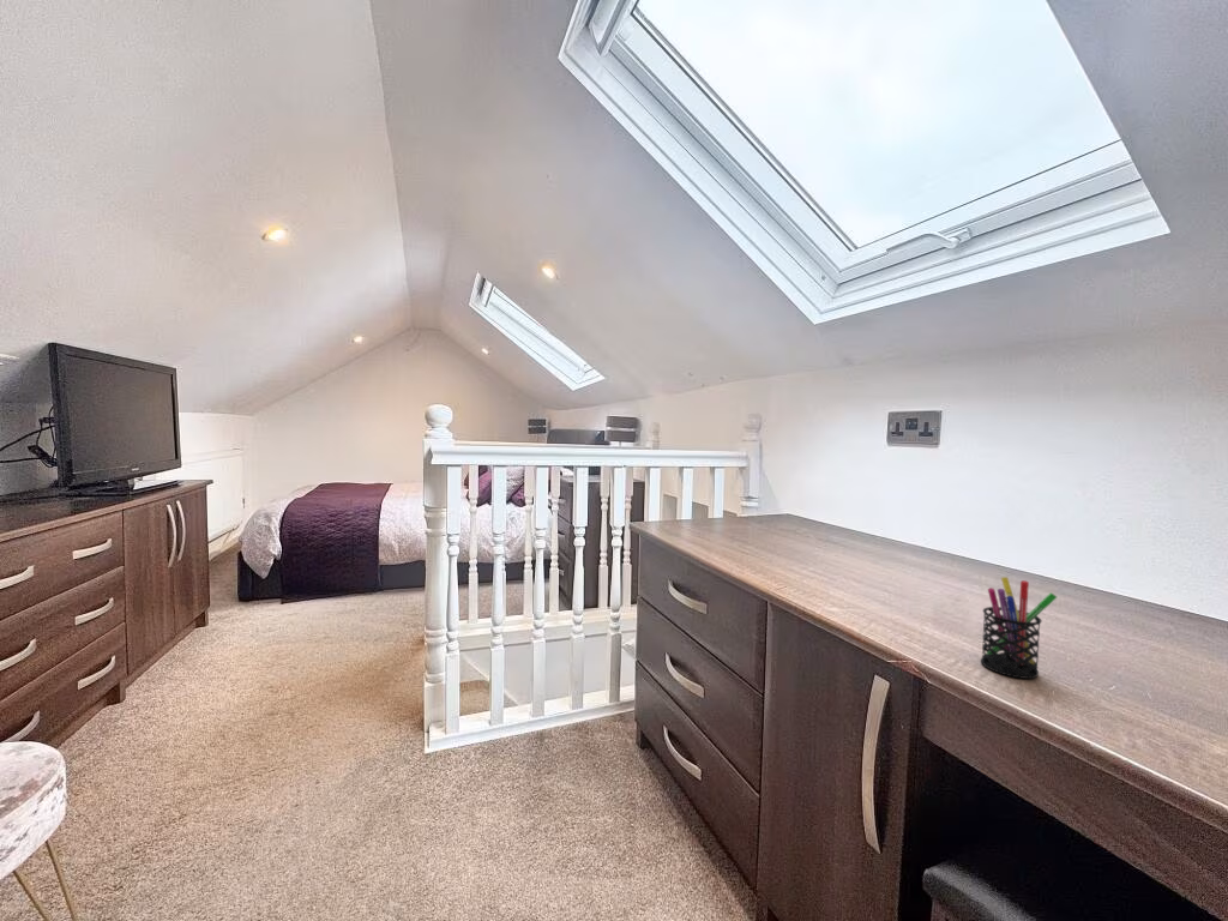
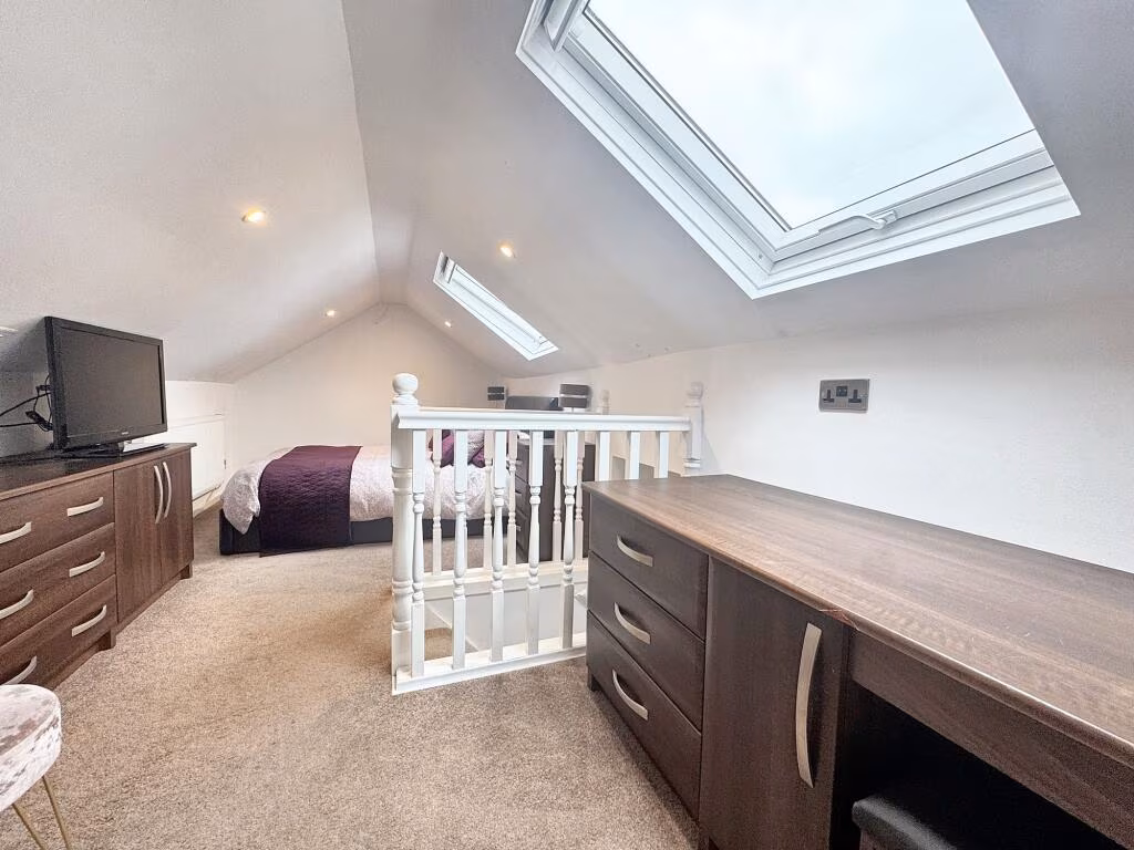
- pen holder [980,576,1058,680]
